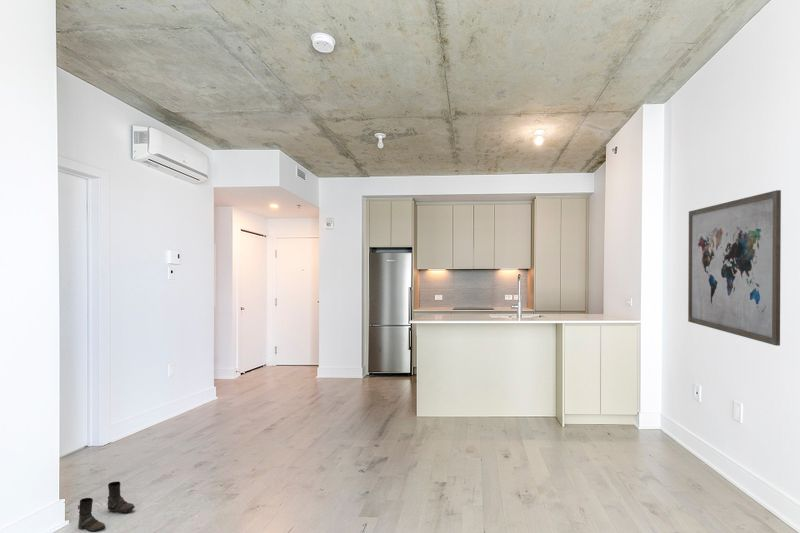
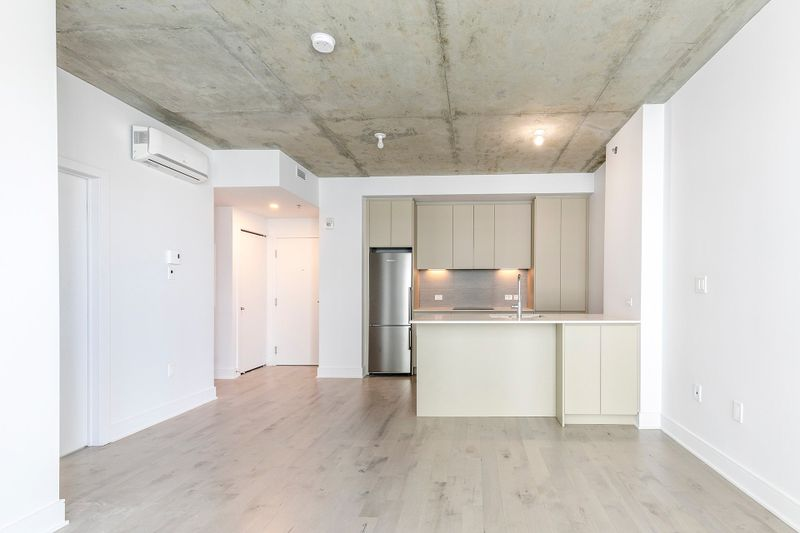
- wall art [687,189,782,347]
- boots [77,480,136,533]
